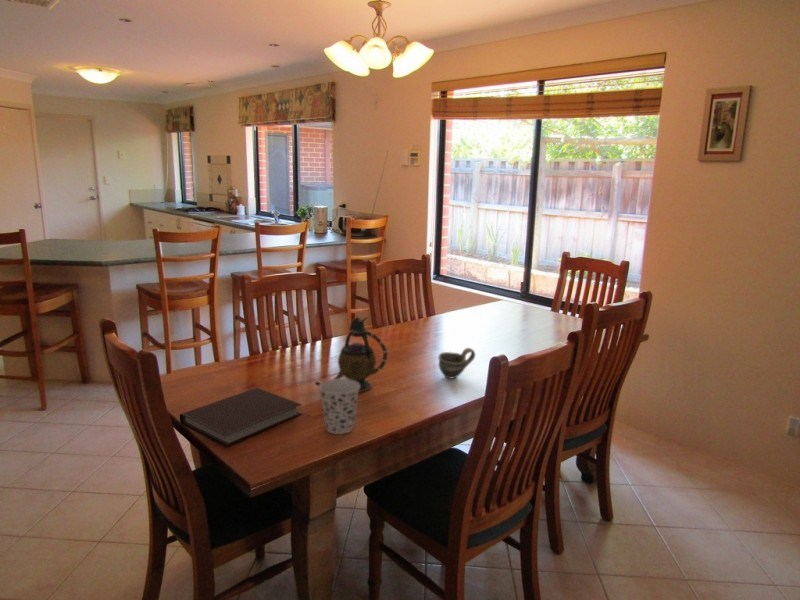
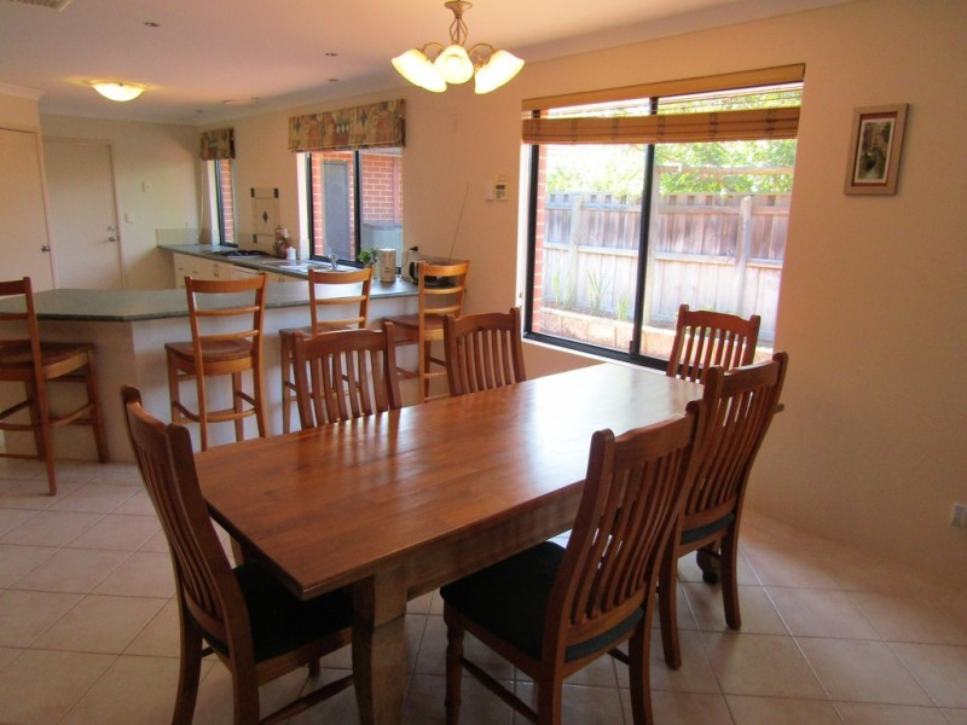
- teapot [314,316,389,393]
- cup [437,347,476,380]
- notebook [179,387,303,448]
- cup [318,378,360,435]
